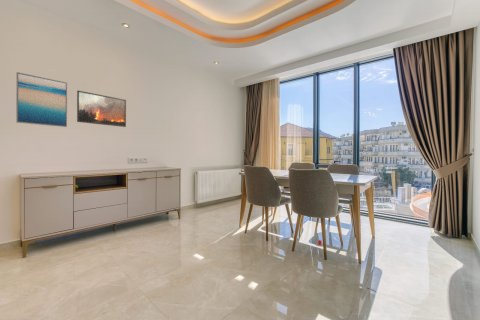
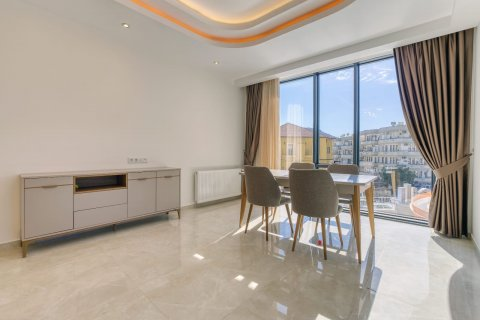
- wall art [15,71,68,128]
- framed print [76,90,127,128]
